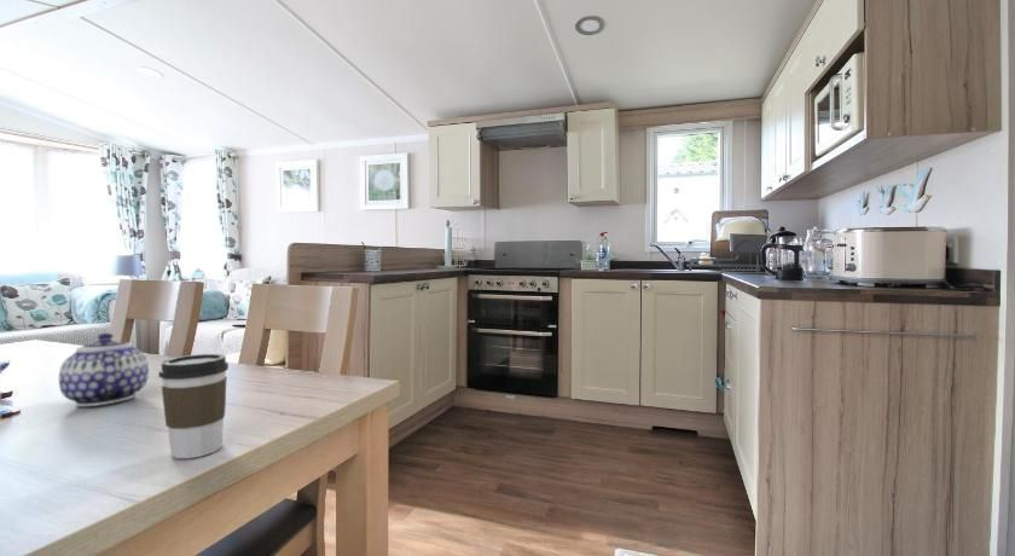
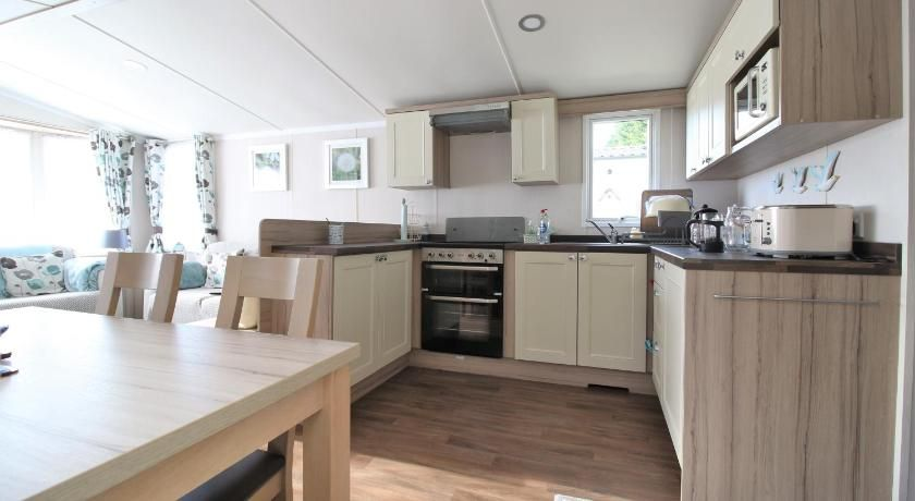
- teapot [58,332,150,407]
- coffee cup [157,353,230,459]
